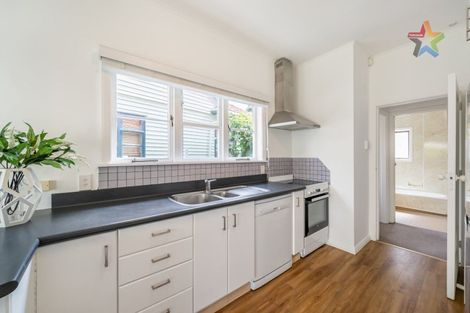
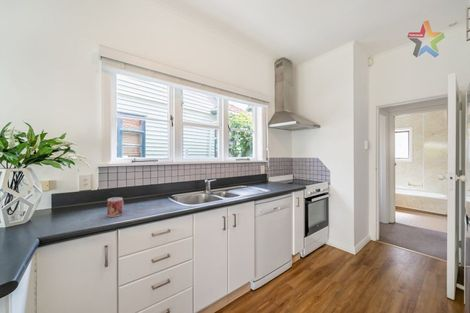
+ mug [106,196,124,218]
